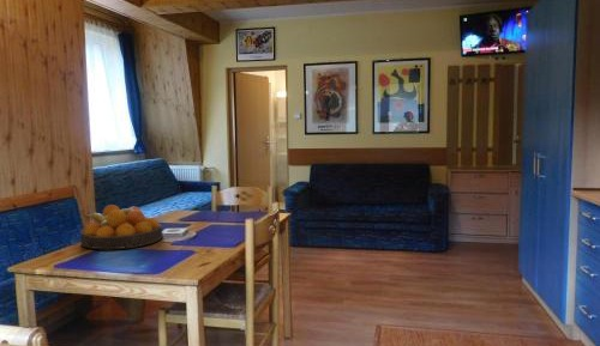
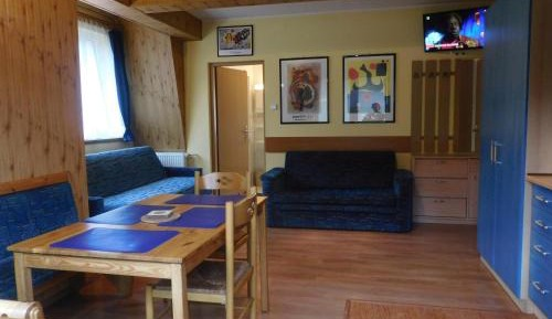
- fruit bowl [79,204,164,250]
